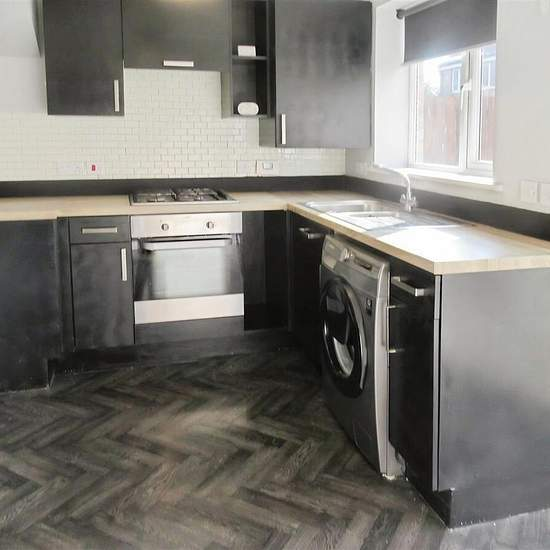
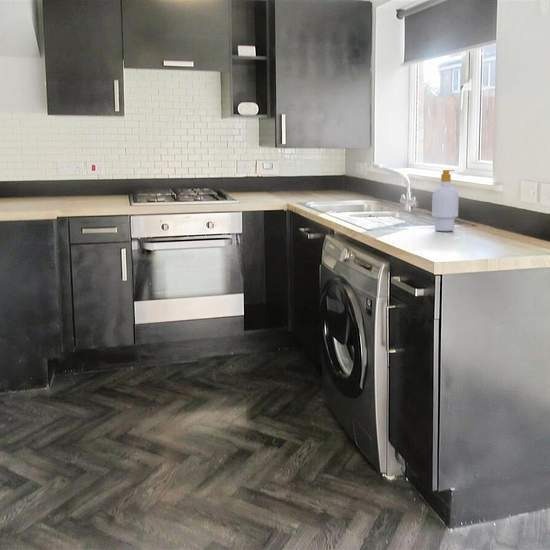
+ soap bottle [431,169,460,232]
